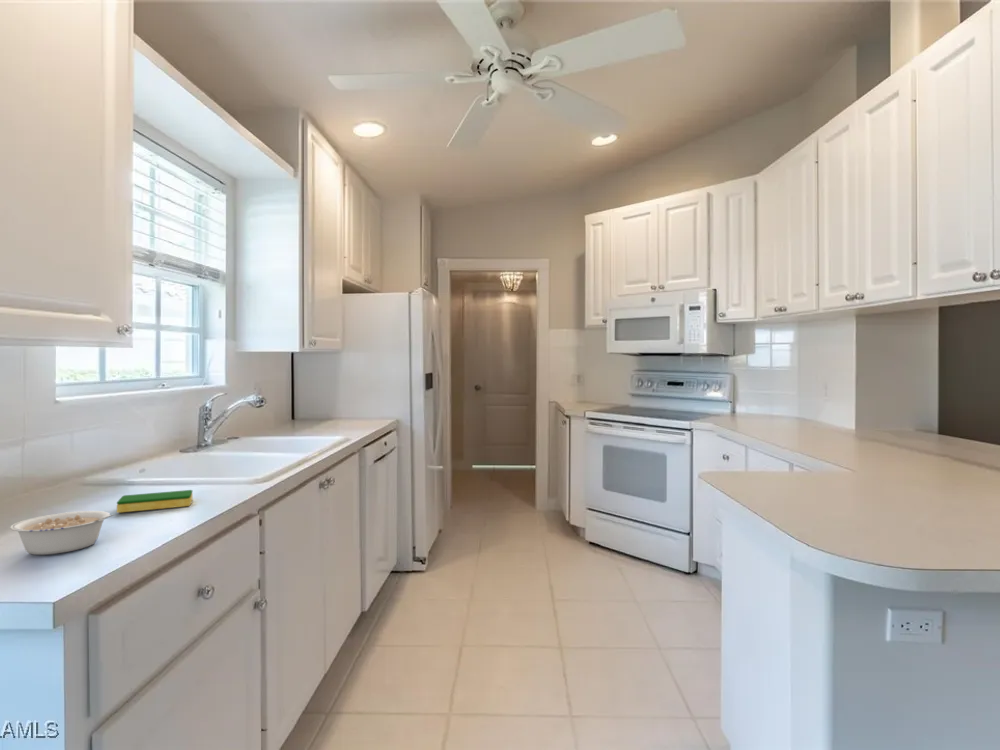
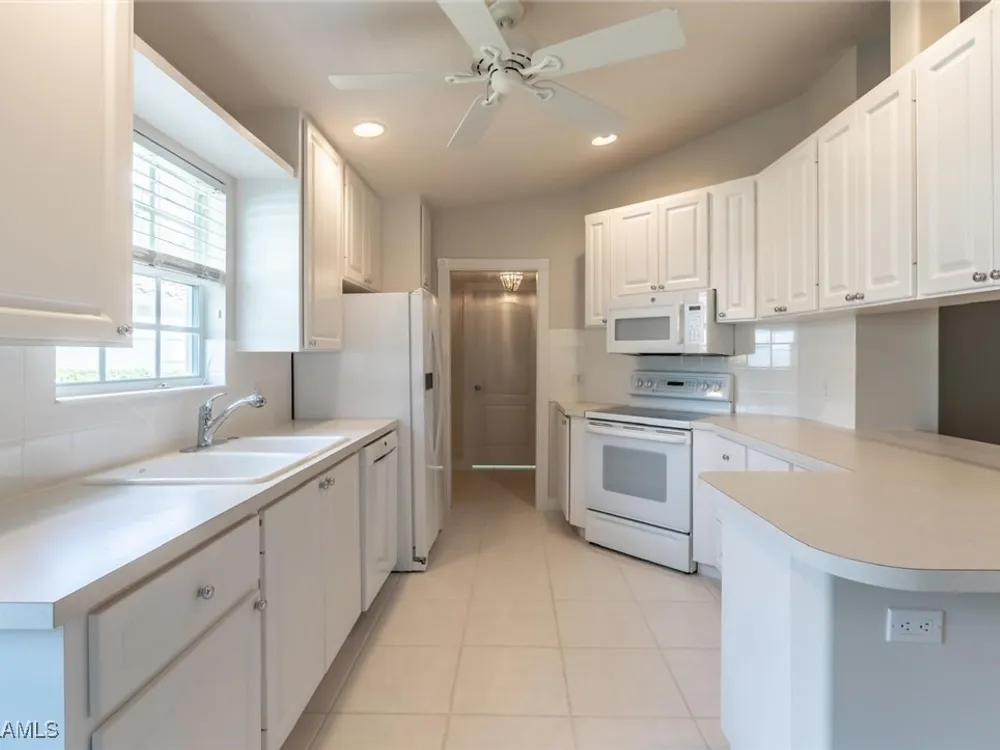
- legume [9,510,115,556]
- dish sponge [116,489,193,514]
